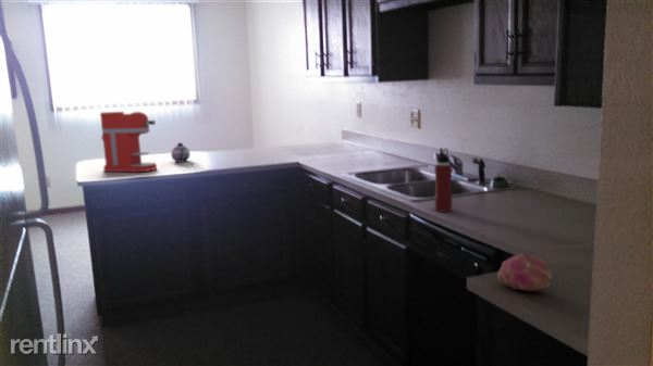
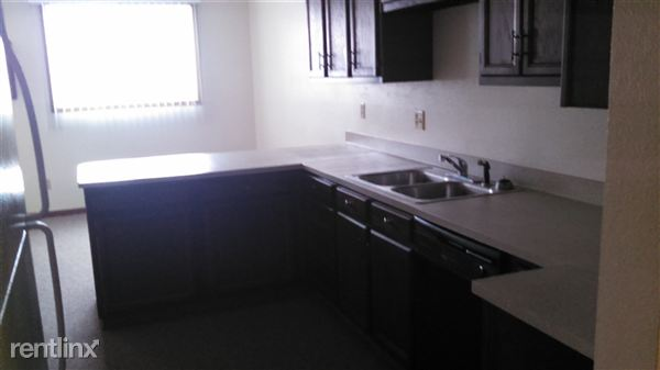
- fruit [496,252,554,292]
- coffee maker [99,111,158,173]
- water bottle [433,147,453,213]
- teapot [170,141,190,163]
